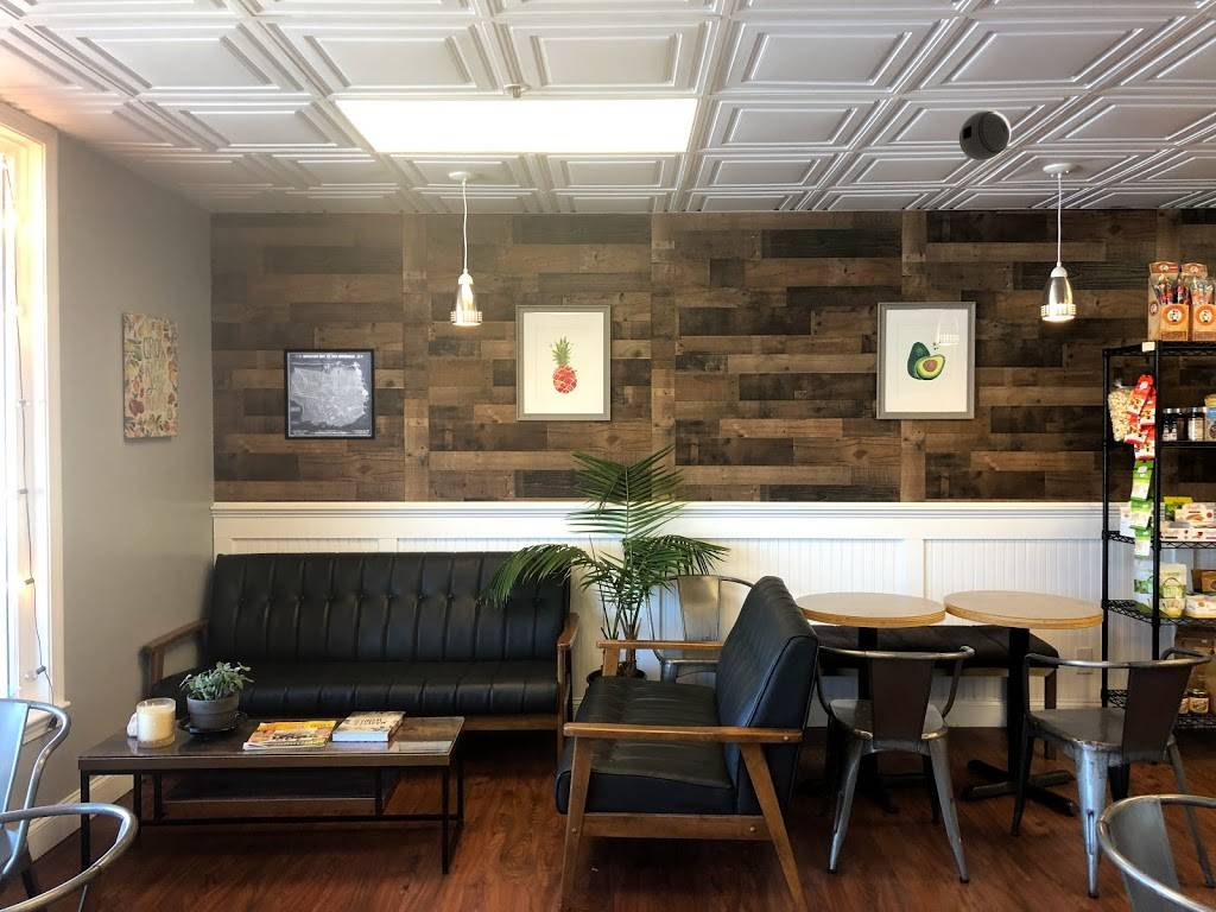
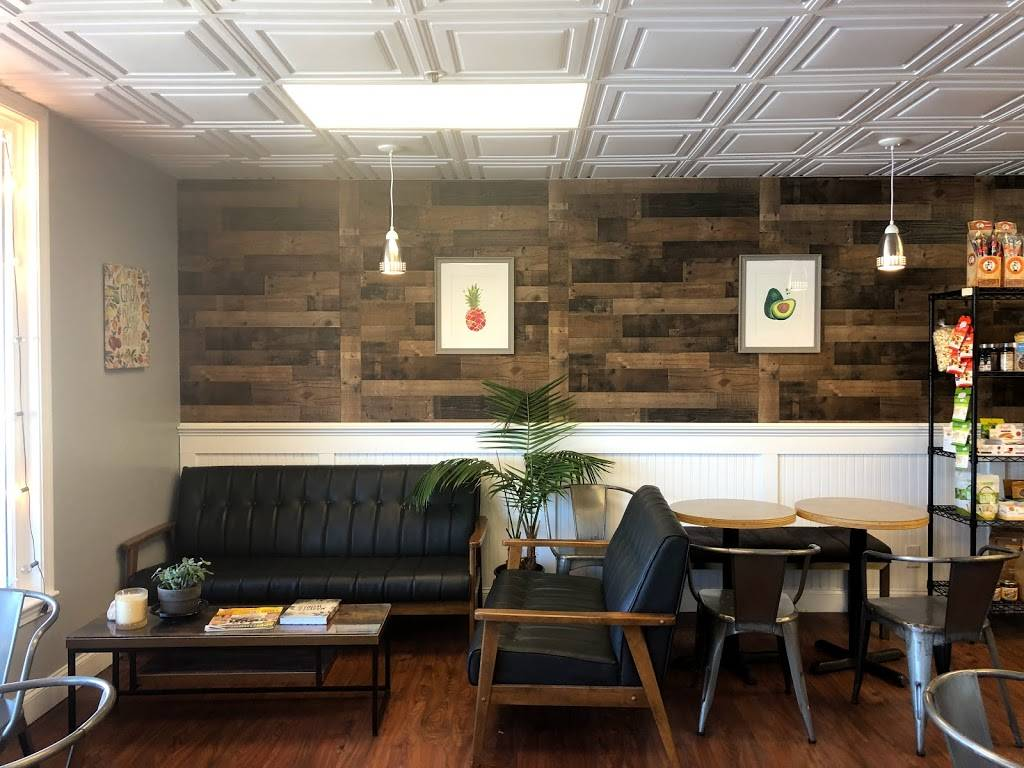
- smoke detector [958,109,1012,162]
- wall art [283,347,378,442]
